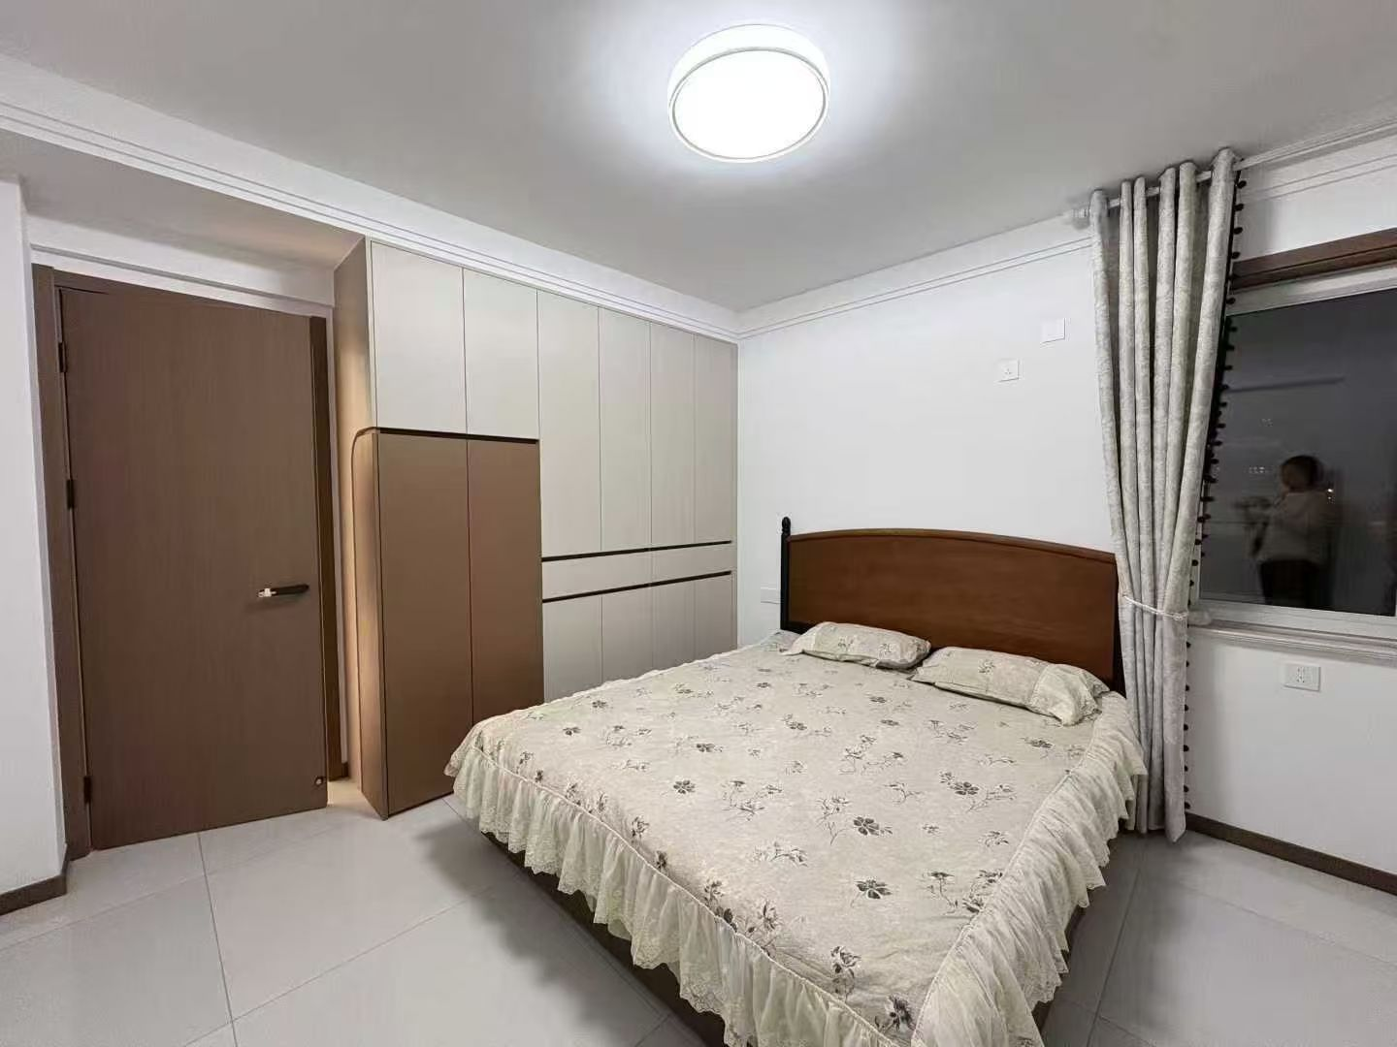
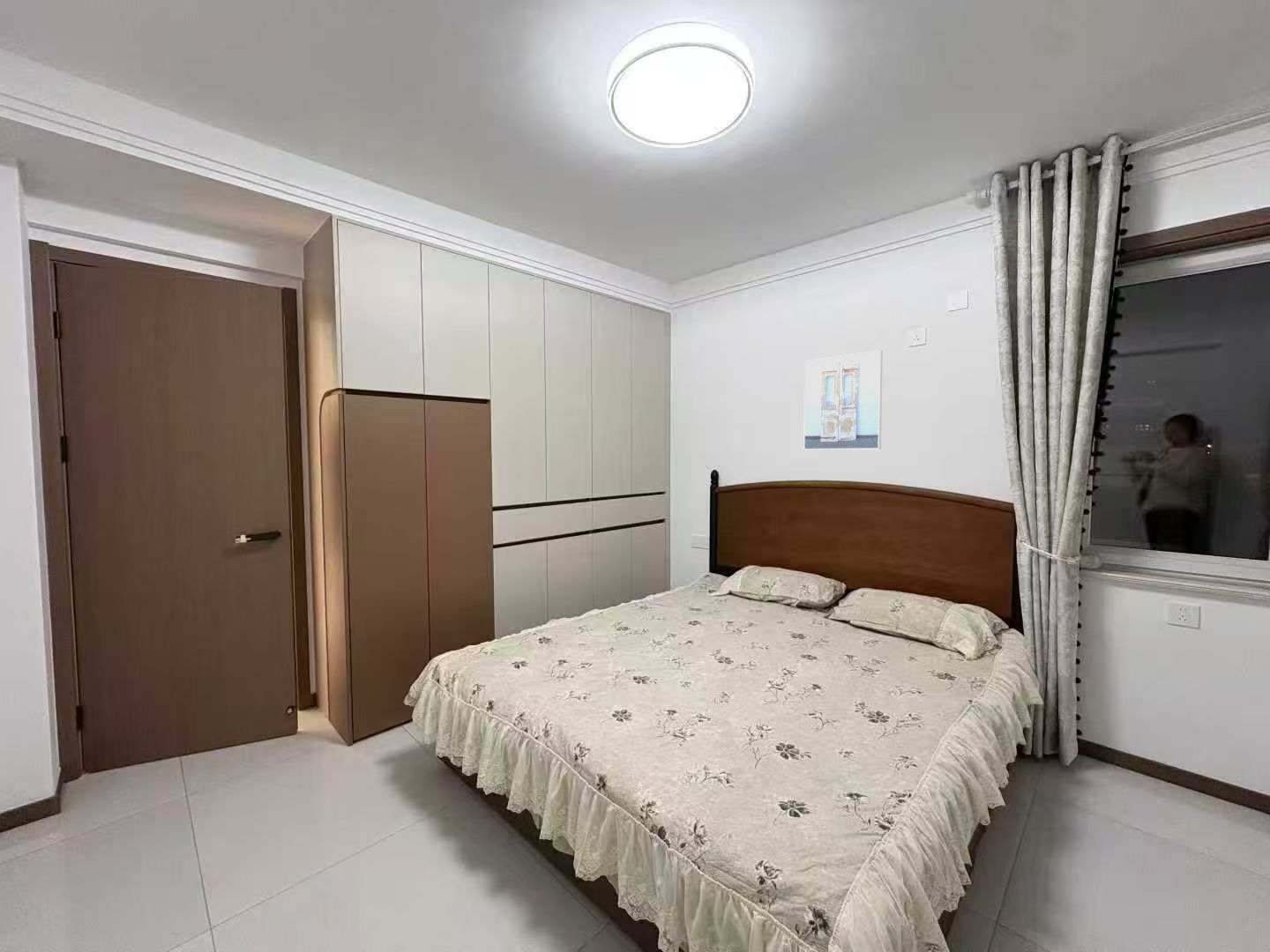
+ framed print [803,350,883,450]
